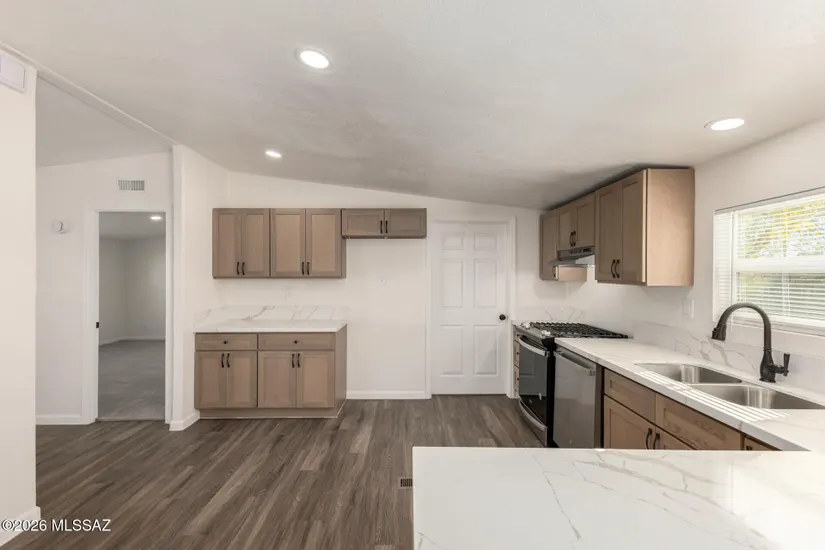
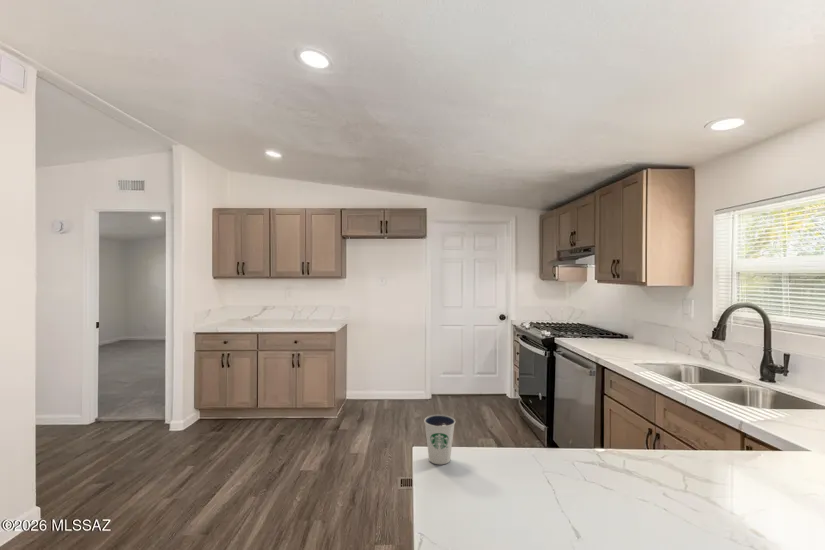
+ dixie cup [423,413,456,465]
